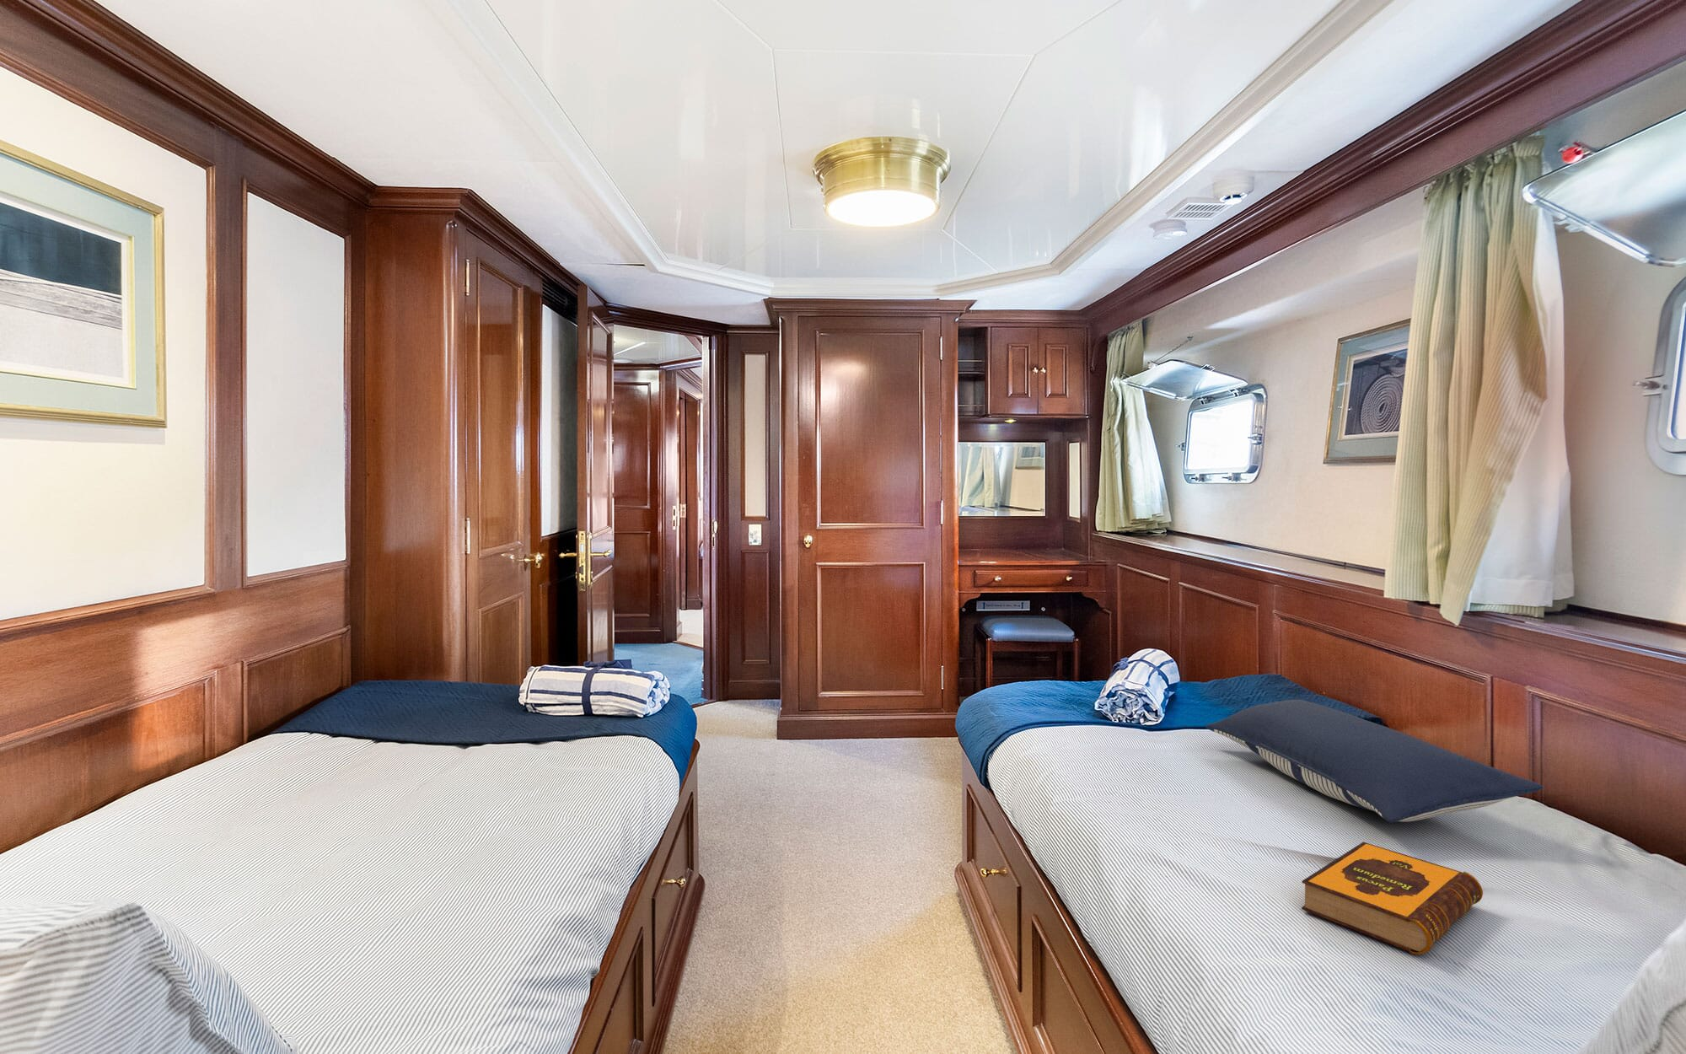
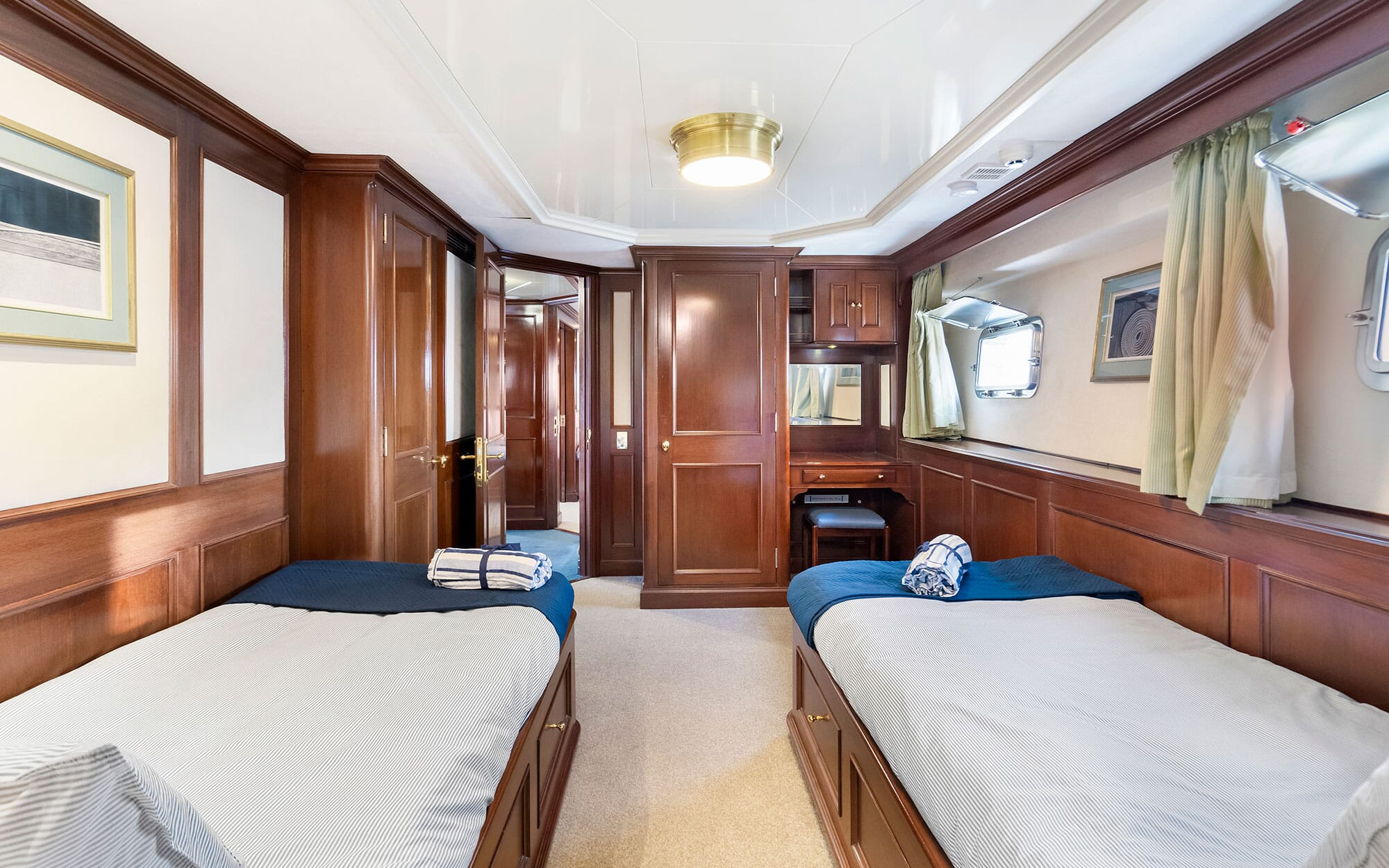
- pillow [1204,699,1544,823]
- hardback book [1301,841,1483,956]
